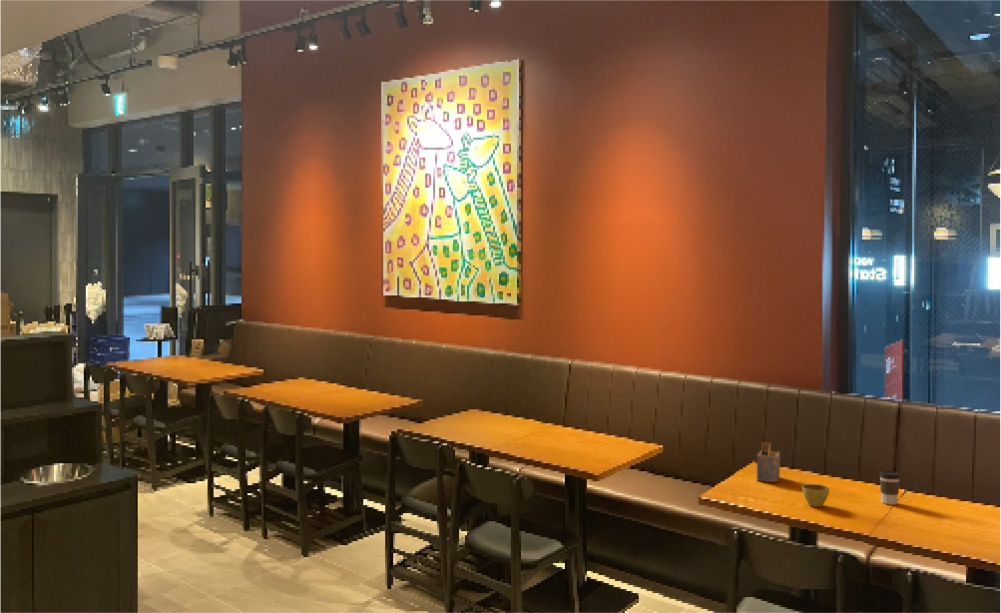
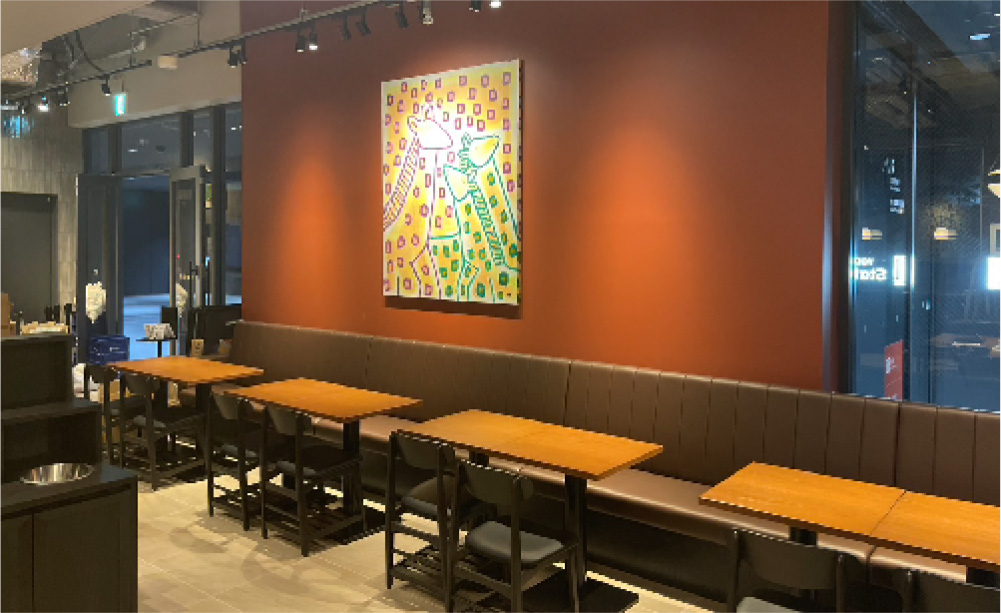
- napkin holder [756,442,781,483]
- coffee cup [878,470,901,506]
- flower pot [801,483,830,508]
